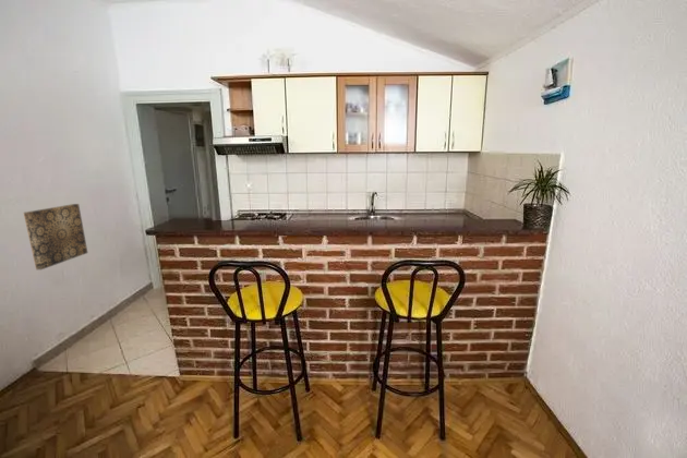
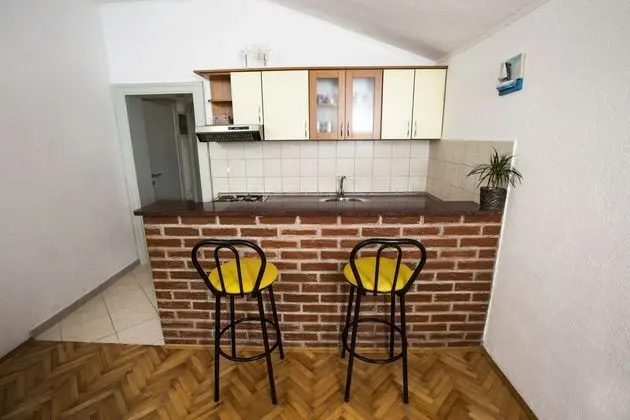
- wall art [23,203,88,270]
